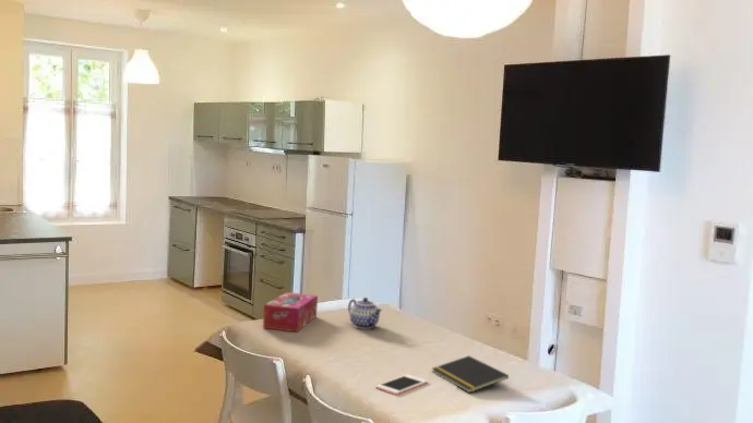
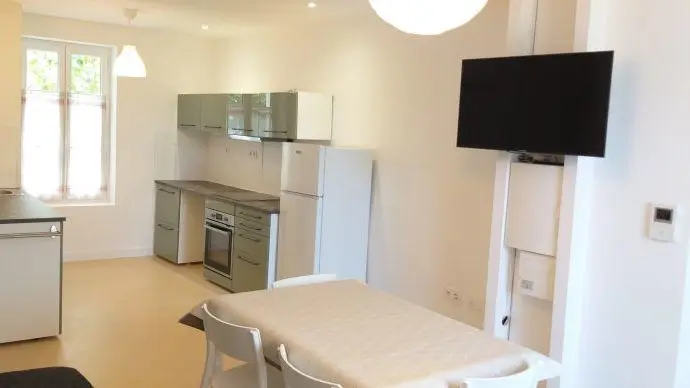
- cell phone [375,374,429,396]
- notepad [431,354,510,394]
- tissue box [262,291,319,333]
- teapot [347,297,383,330]
